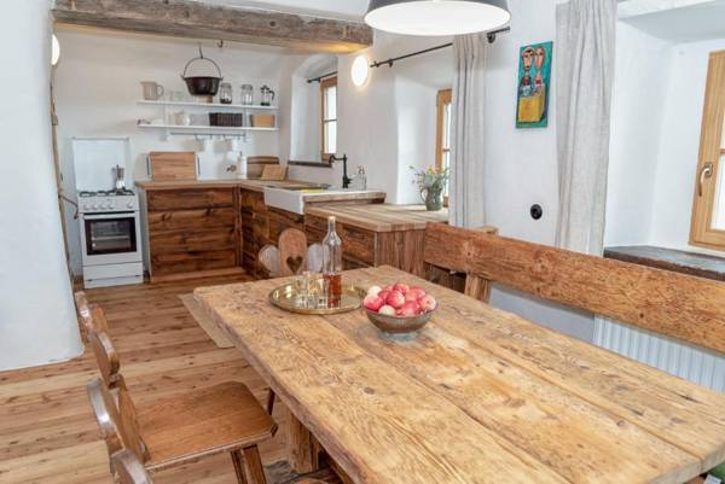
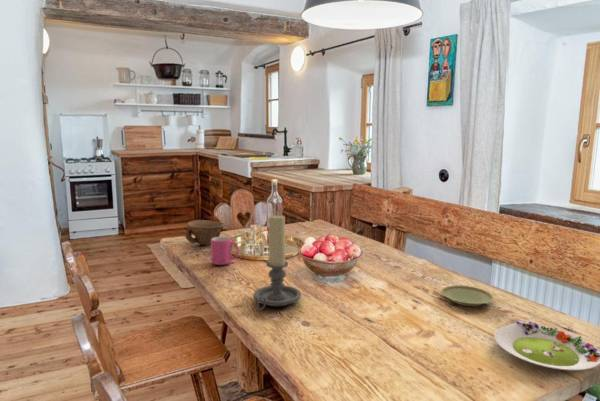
+ candle holder [253,213,302,311]
+ bowl [184,219,226,246]
+ salad plate [493,320,600,371]
+ mug [210,236,240,266]
+ plate [440,284,495,307]
